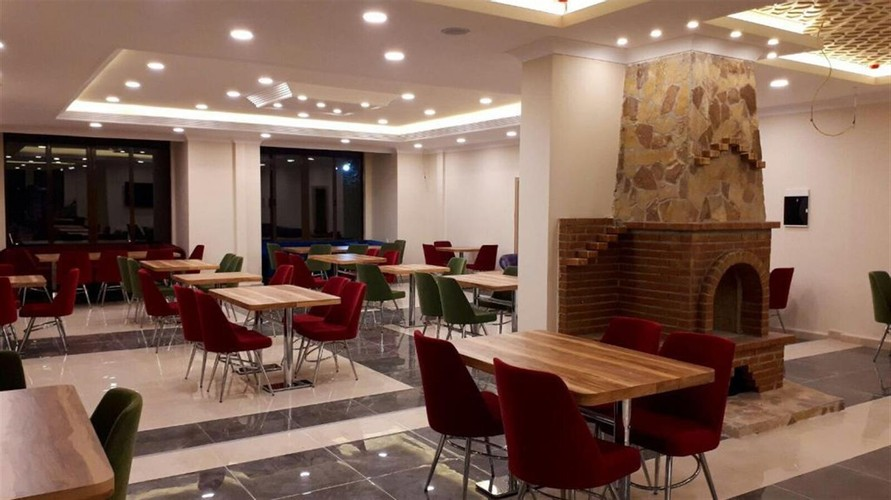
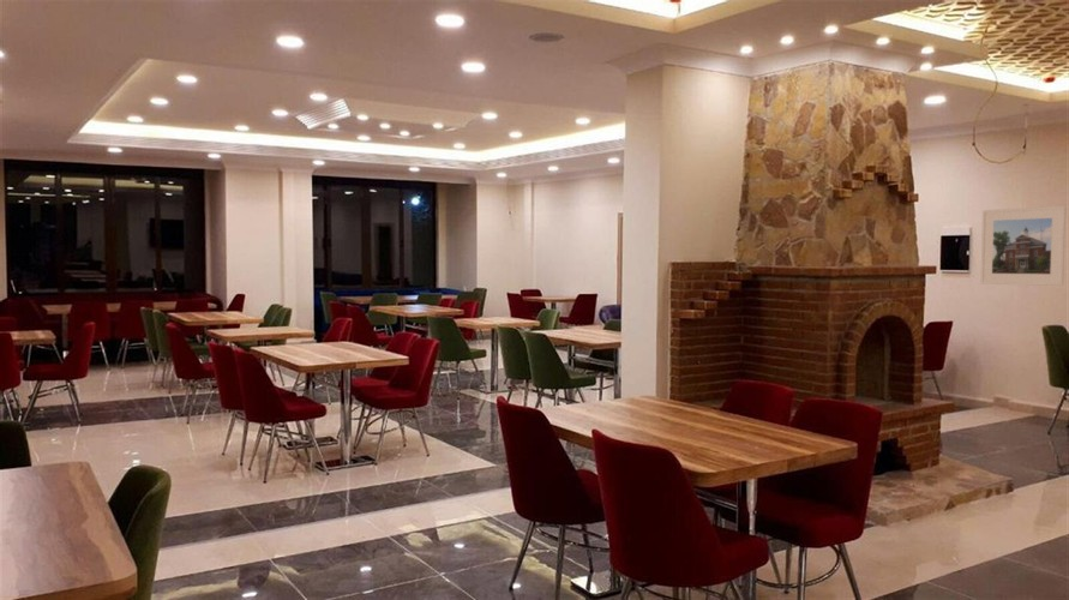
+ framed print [979,205,1067,287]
